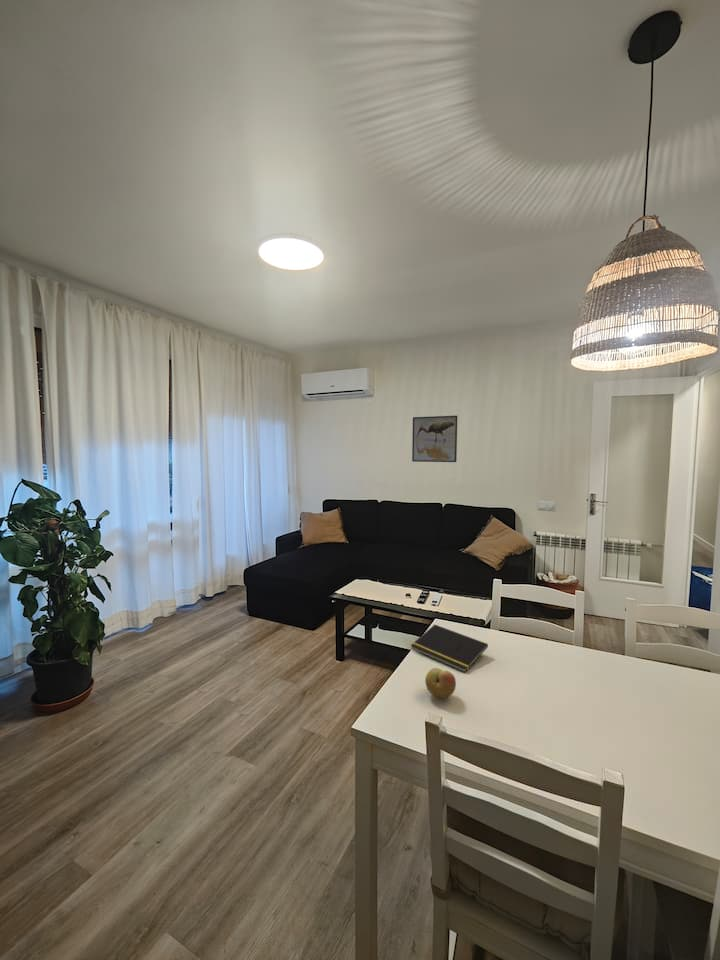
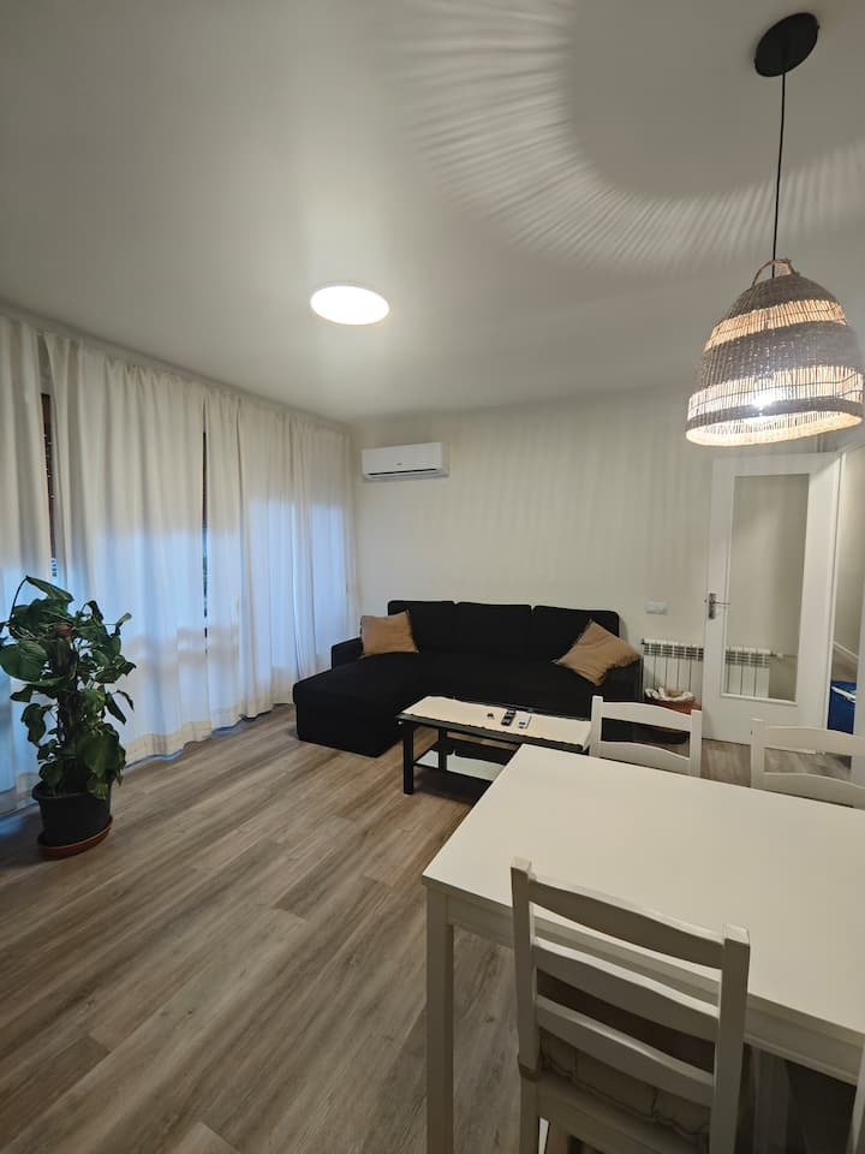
- fruit [424,667,457,699]
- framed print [411,415,458,463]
- notepad [410,624,489,674]
